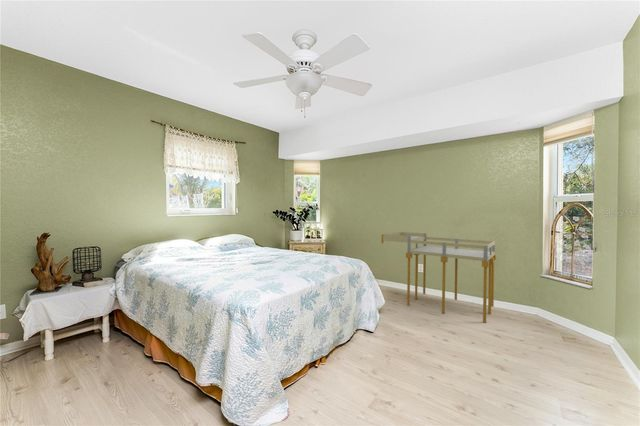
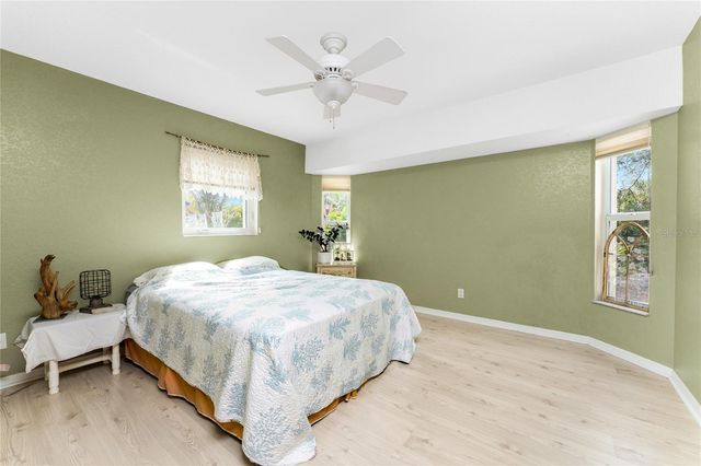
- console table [380,231,497,324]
